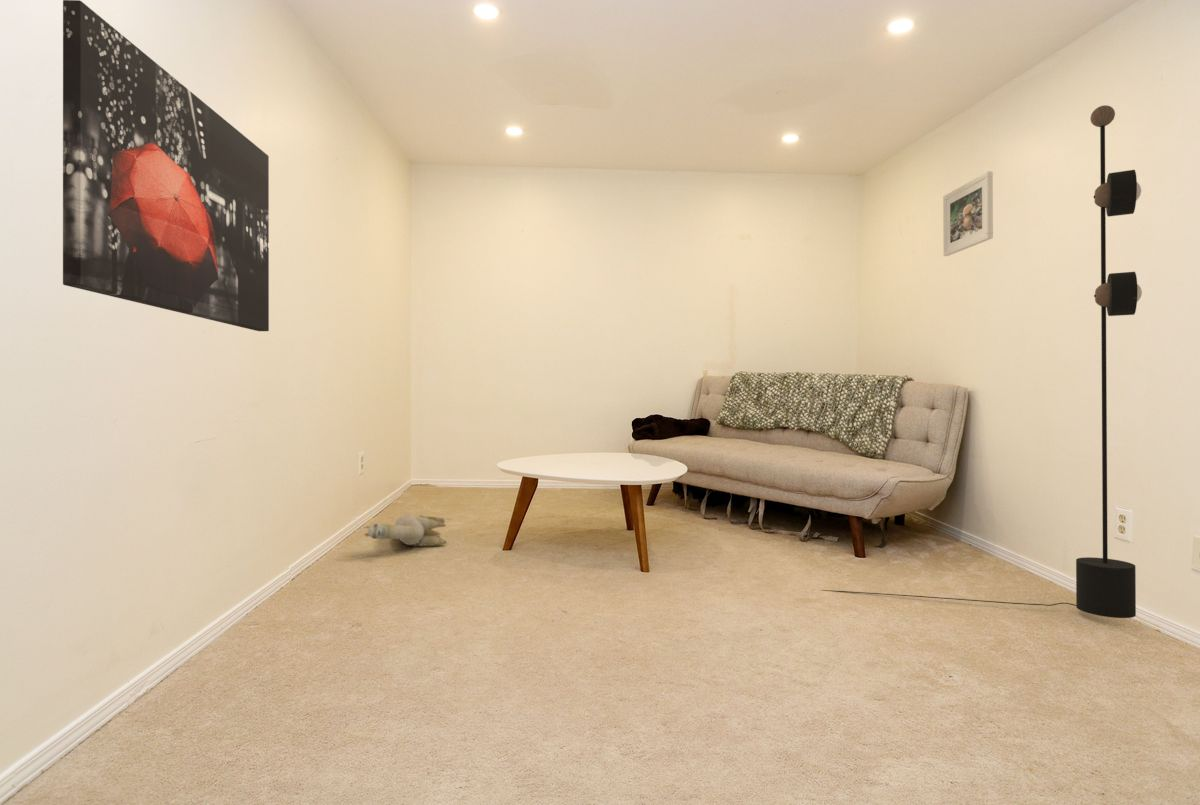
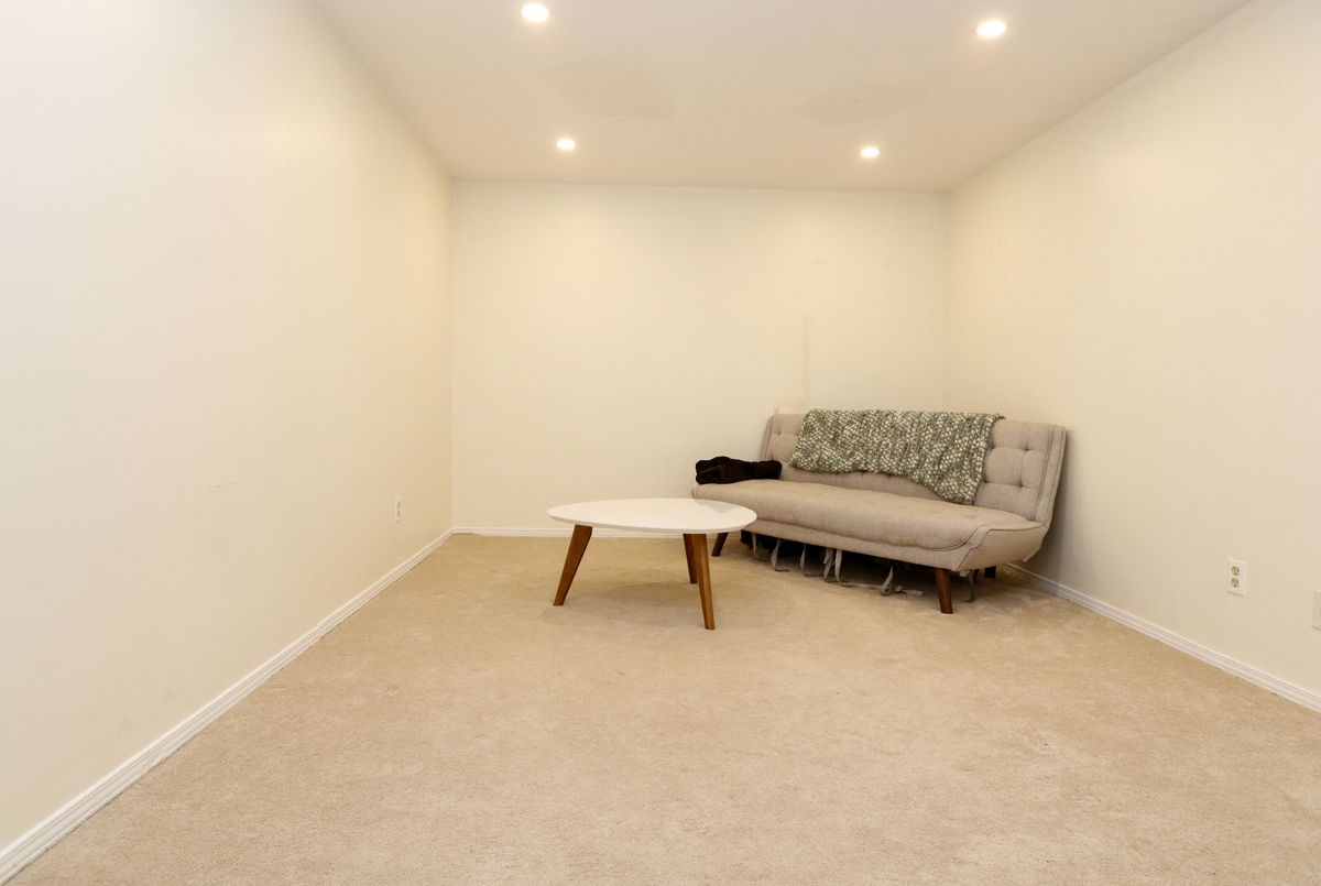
- floor lamp [812,104,1143,619]
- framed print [942,170,994,257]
- wall art [62,0,270,332]
- plush toy [363,513,448,547]
